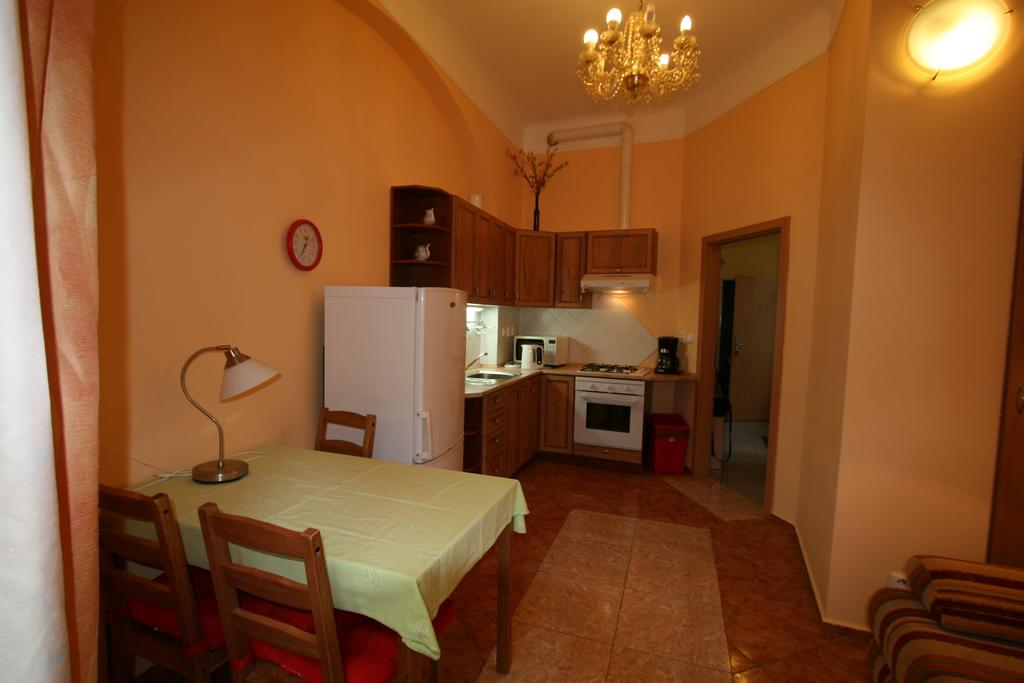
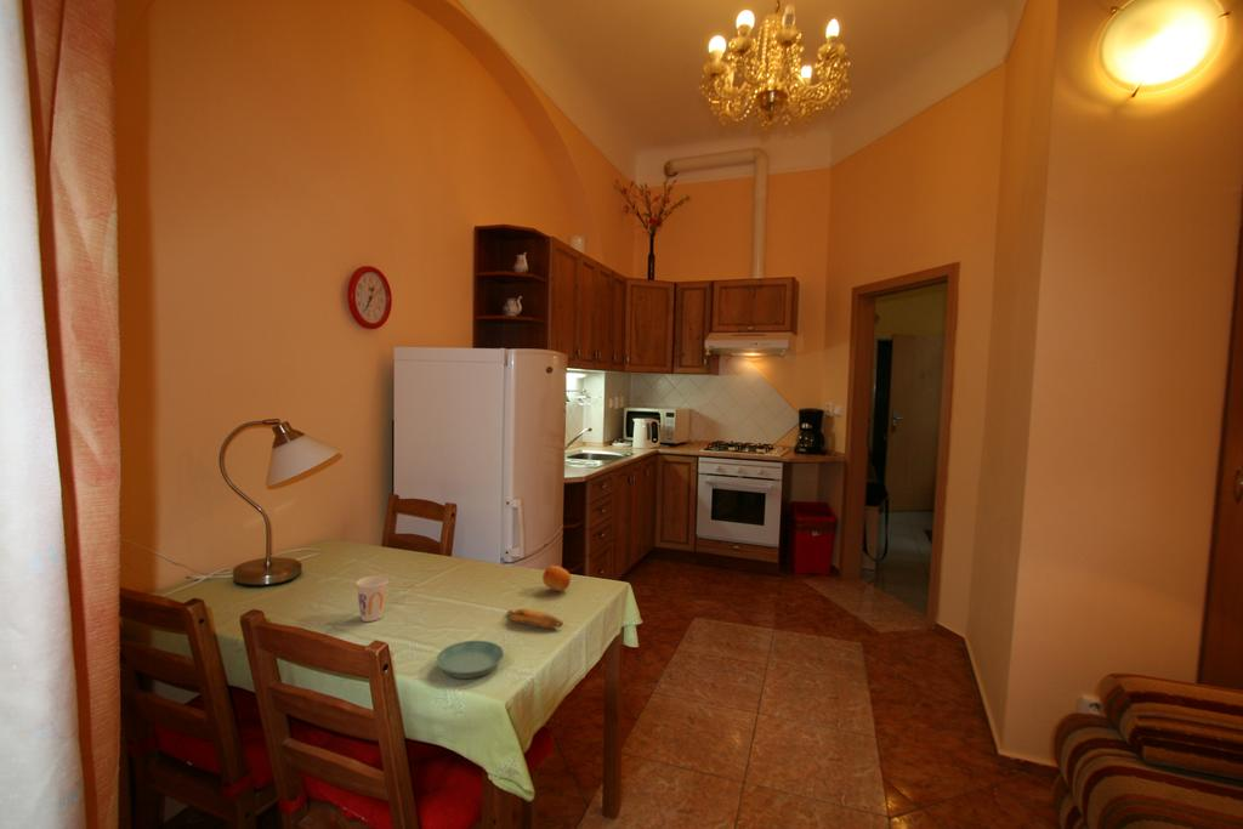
+ saucer [435,640,505,680]
+ banana [506,608,564,630]
+ fruit [541,564,572,592]
+ cup [354,575,390,623]
